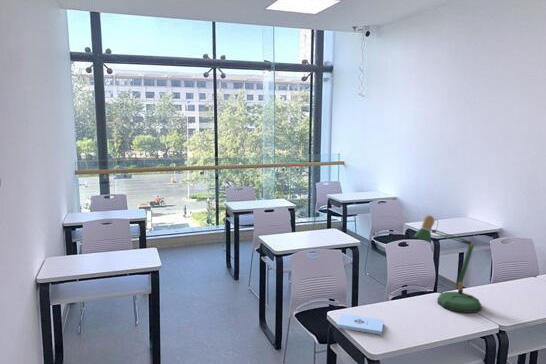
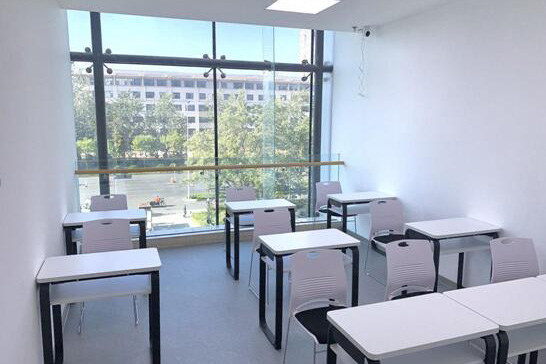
- notepad [336,313,385,336]
- desk lamp [413,214,483,314]
